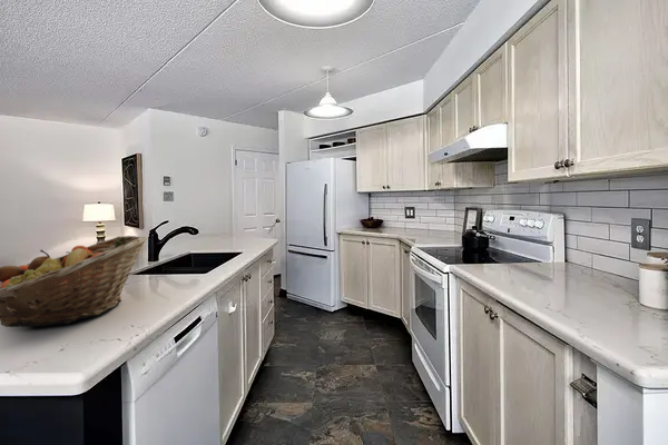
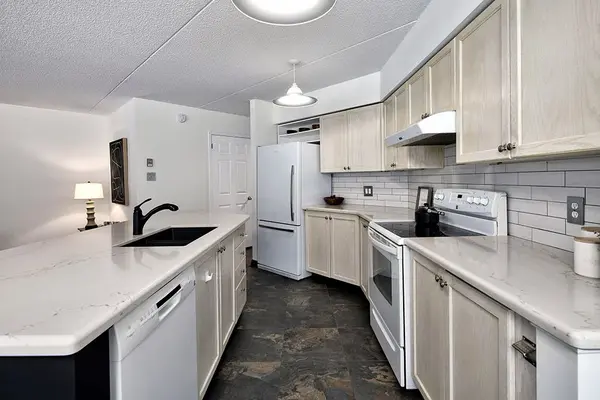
- fruit basket [0,235,149,328]
